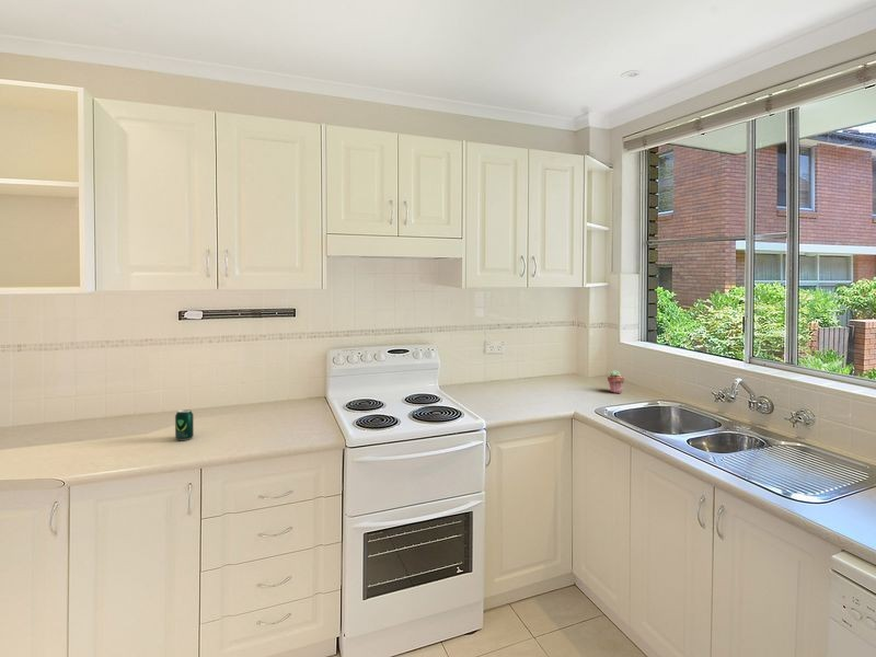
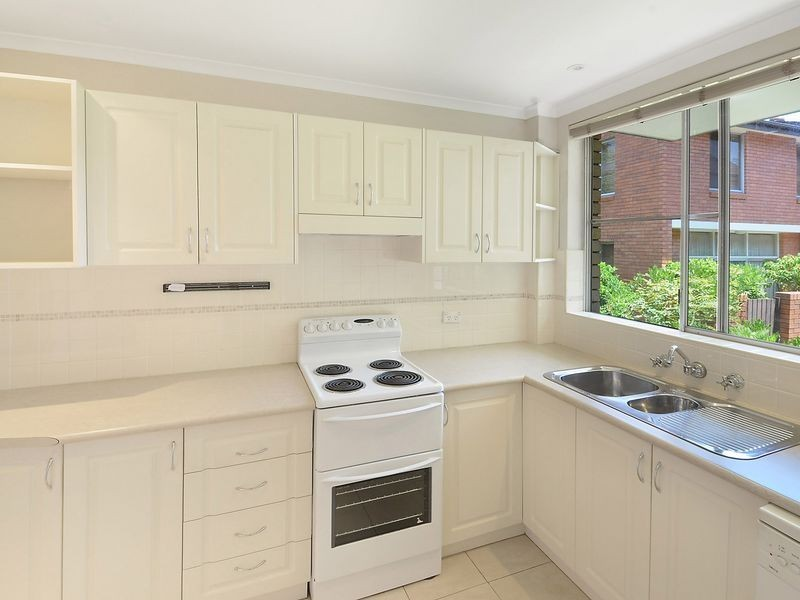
- potted succulent [607,369,626,394]
- beverage can [174,408,195,441]
